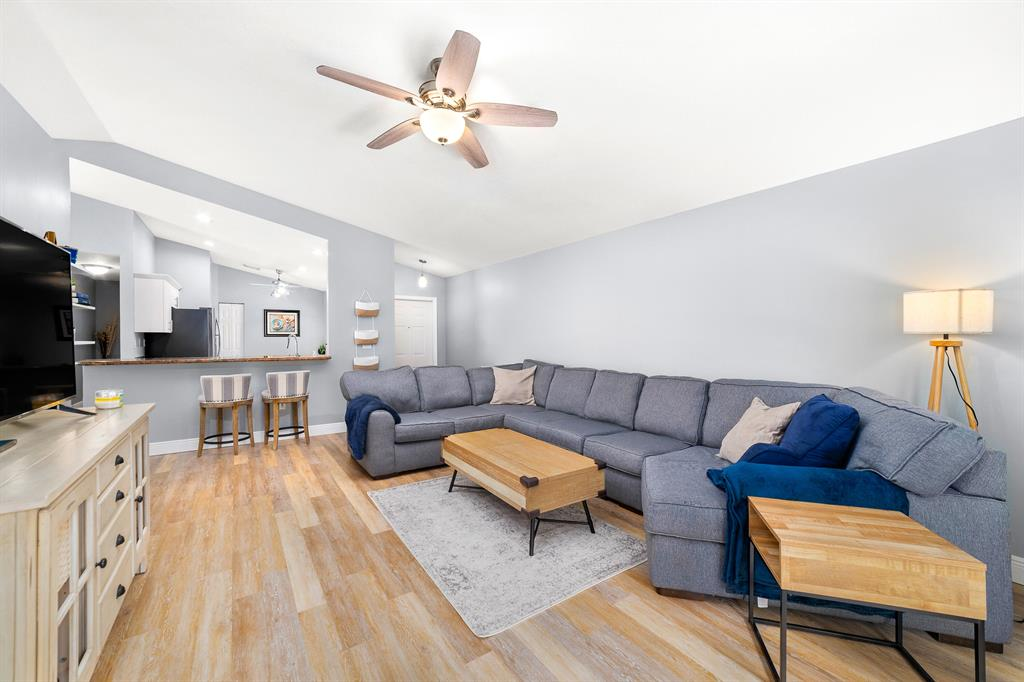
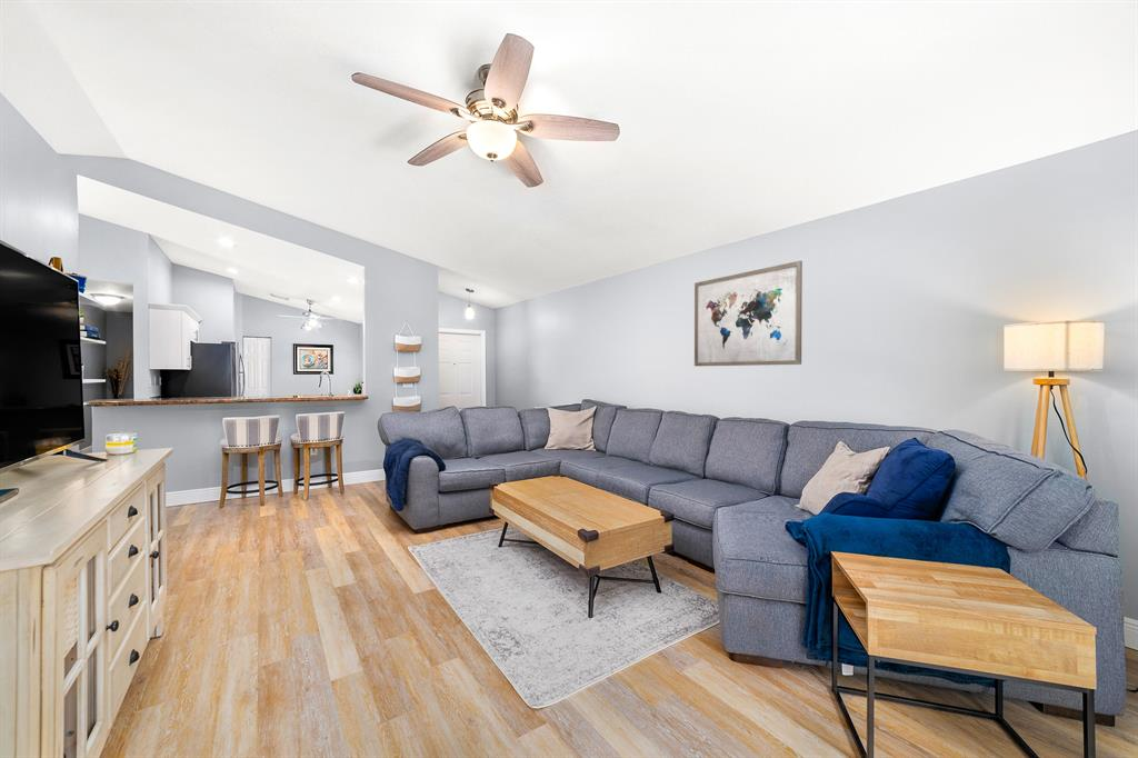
+ wall art [693,259,803,367]
